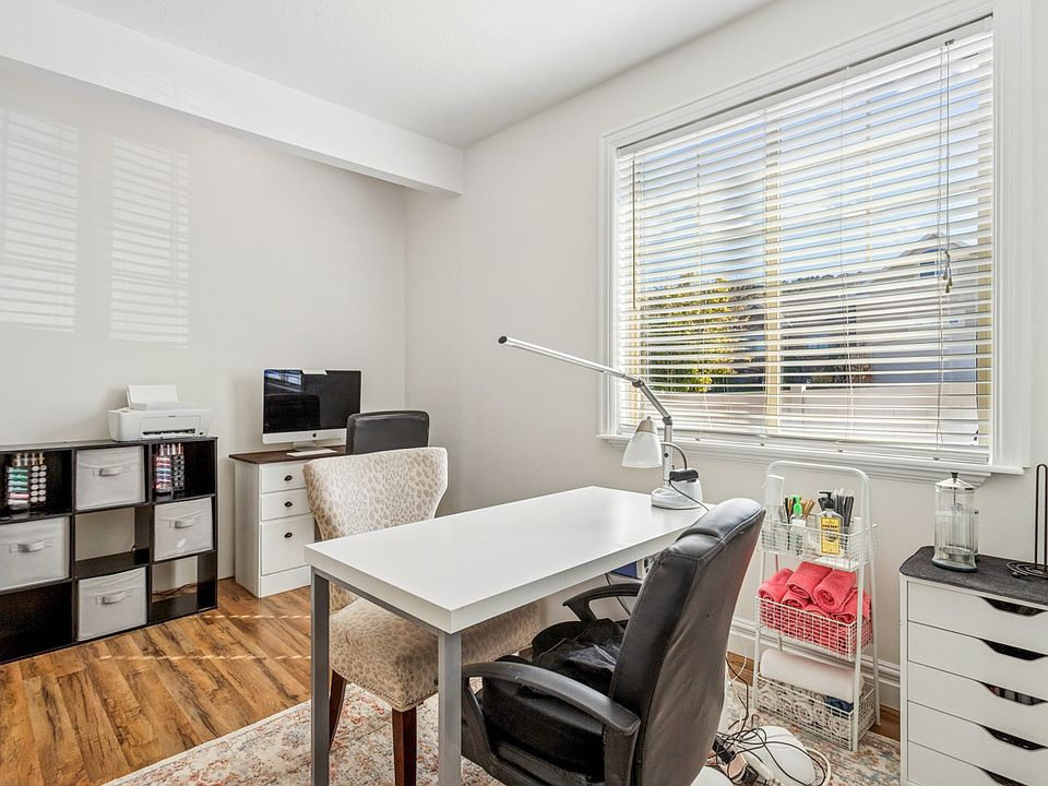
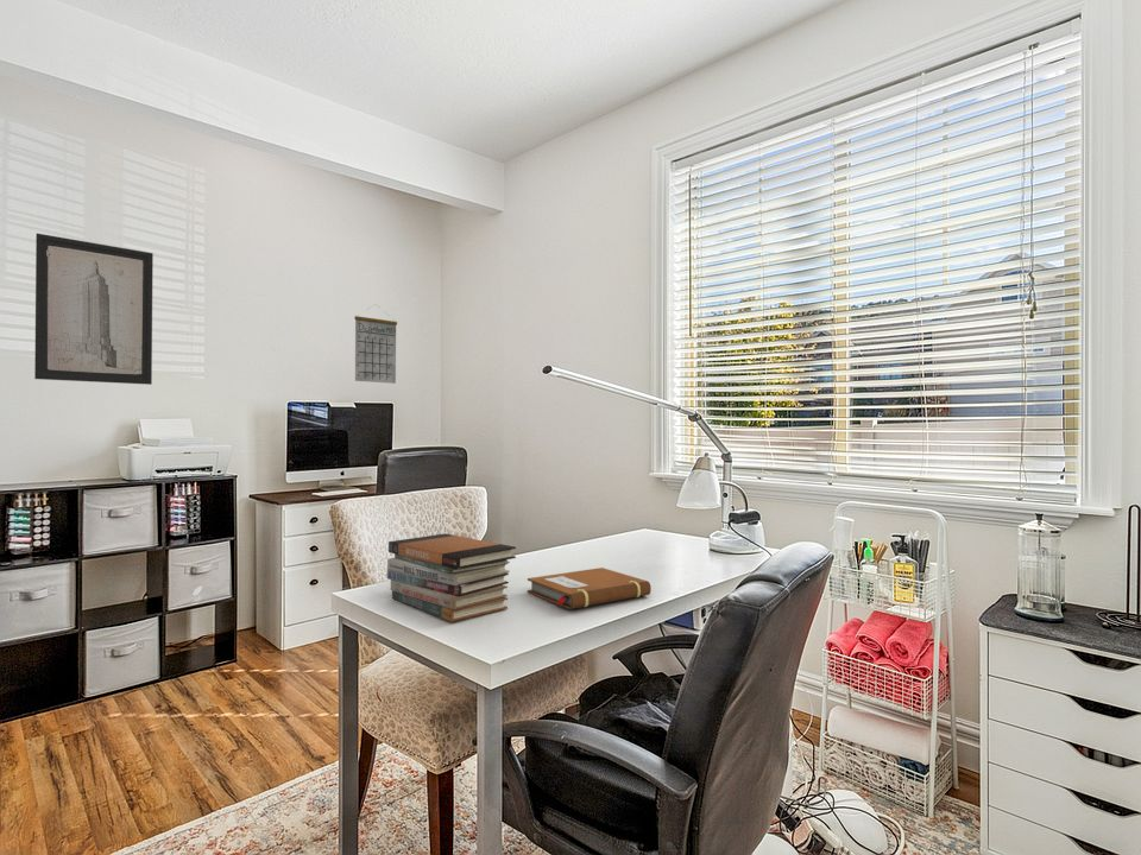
+ calendar [353,303,398,385]
+ wall art [33,233,155,386]
+ book stack [386,532,517,623]
+ notebook [527,566,653,610]
